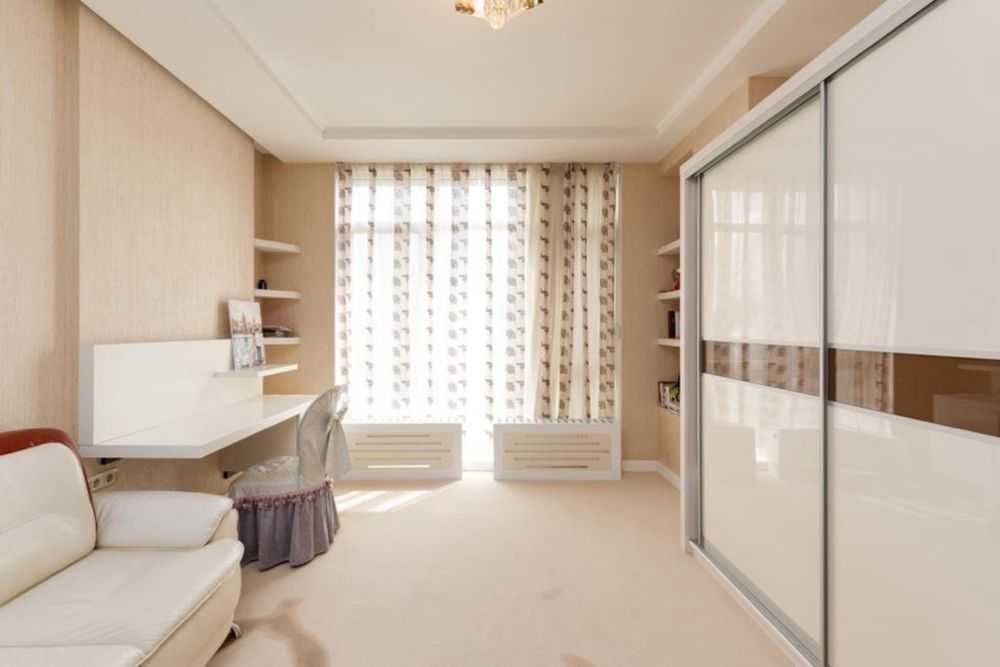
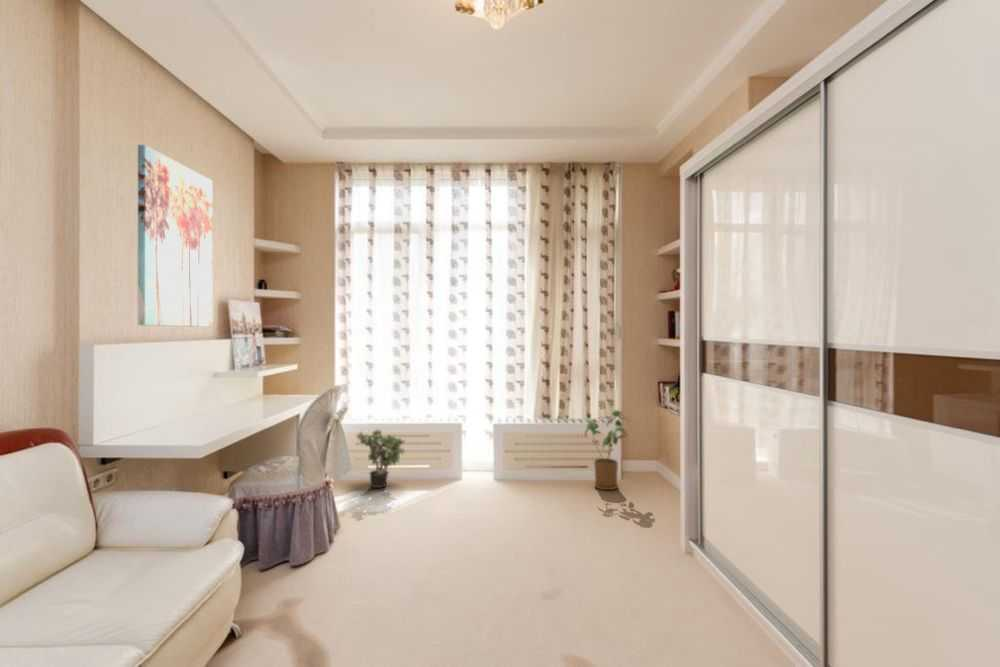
+ potted plant [354,428,407,489]
+ wall art [137,144,213,328]
+ house plant [584,409,630,491]
